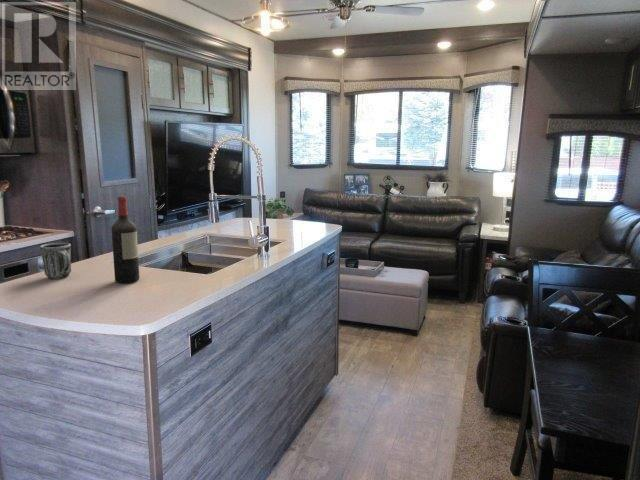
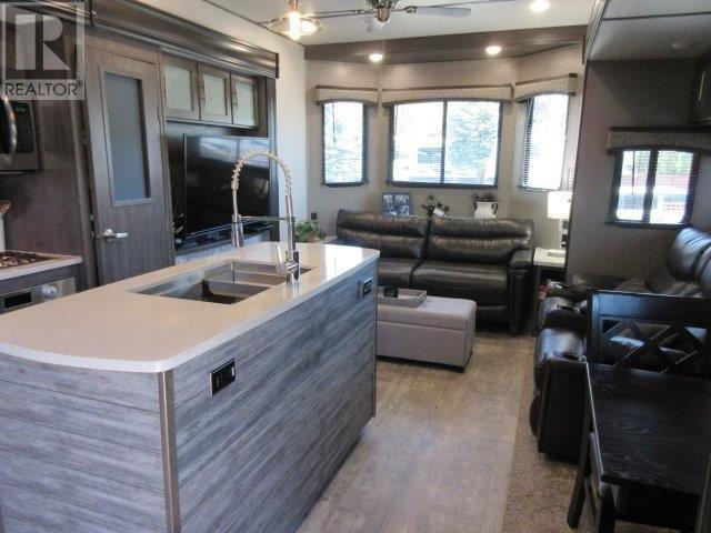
- mug [39,242,72,280]
- wine bottle [110,195,140,284]
